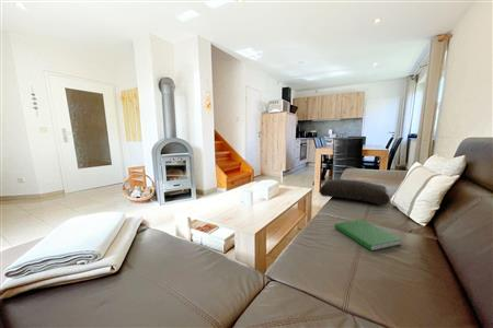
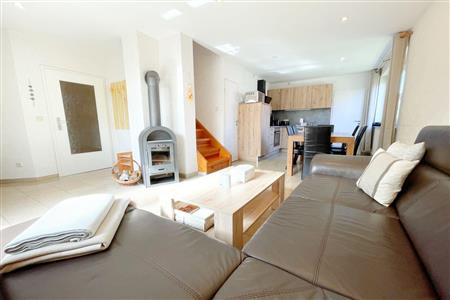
- hardcover book [334,219,403,253]
- cushion [319,178,391,206]
